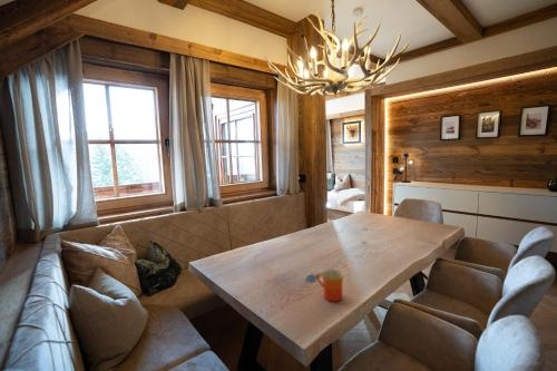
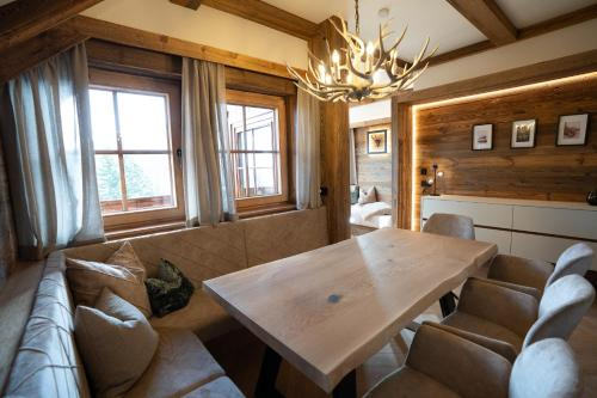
- mug [315,269,345,303]
